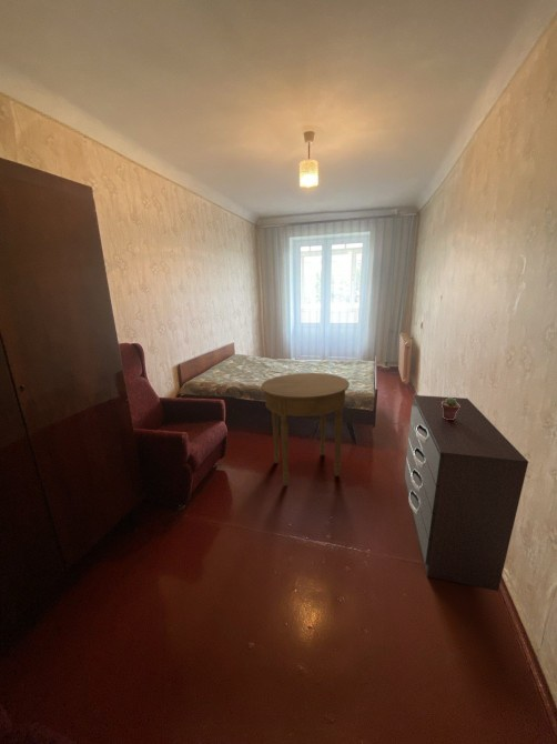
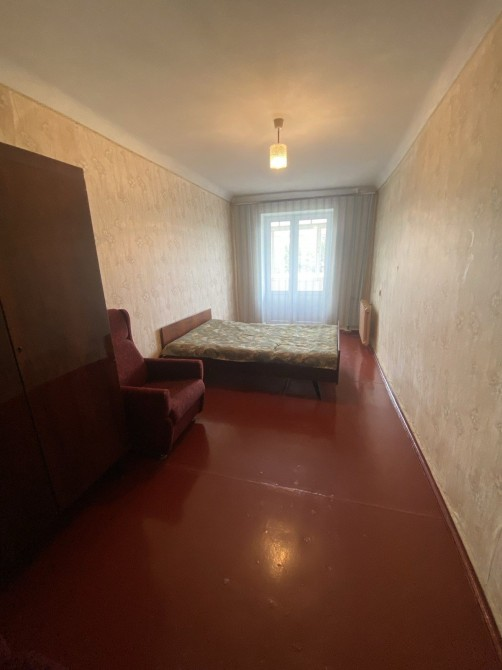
- dresser [404,394,529,592]
- potted succulent [442,396,460,420]
- side table [260,372,351,487]
